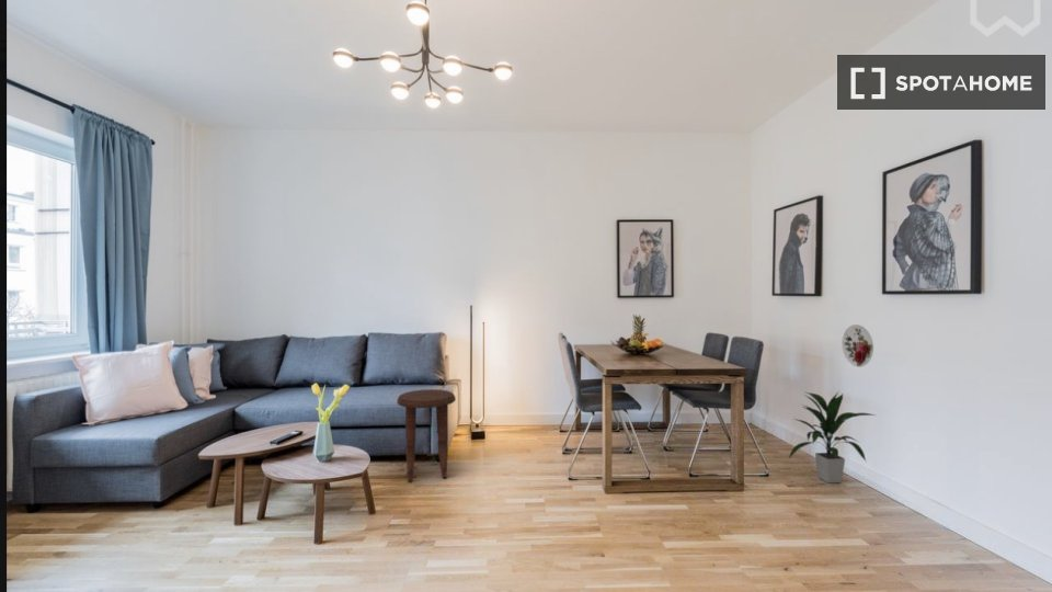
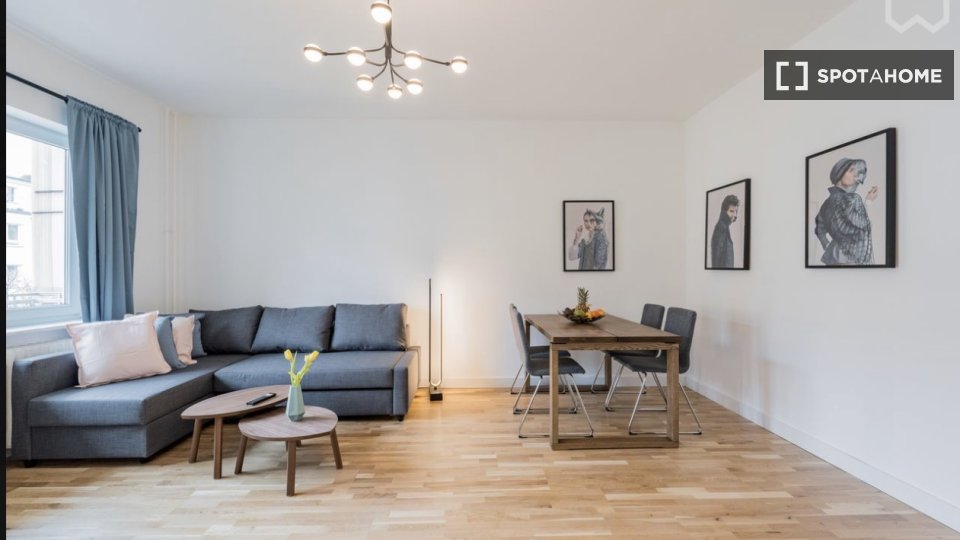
- side table [396,388,457,483]
- decorative plate [841,323,874,368]
- indoor plant [787,390,877,485]
